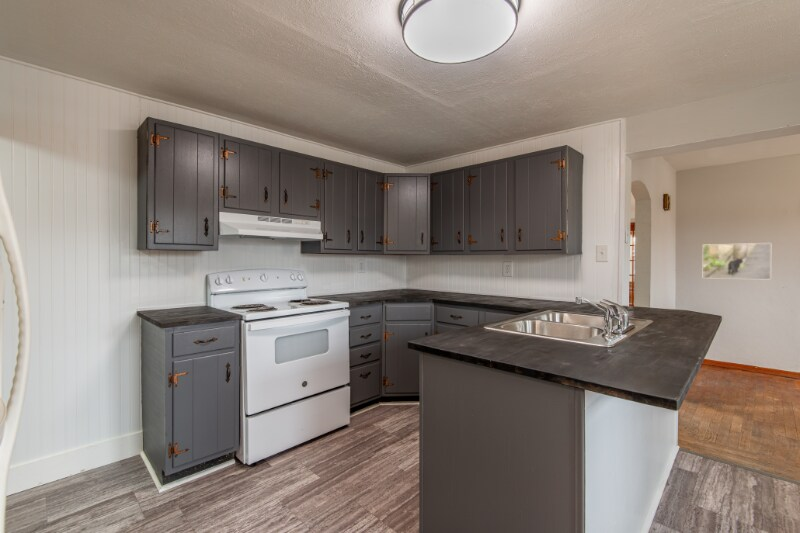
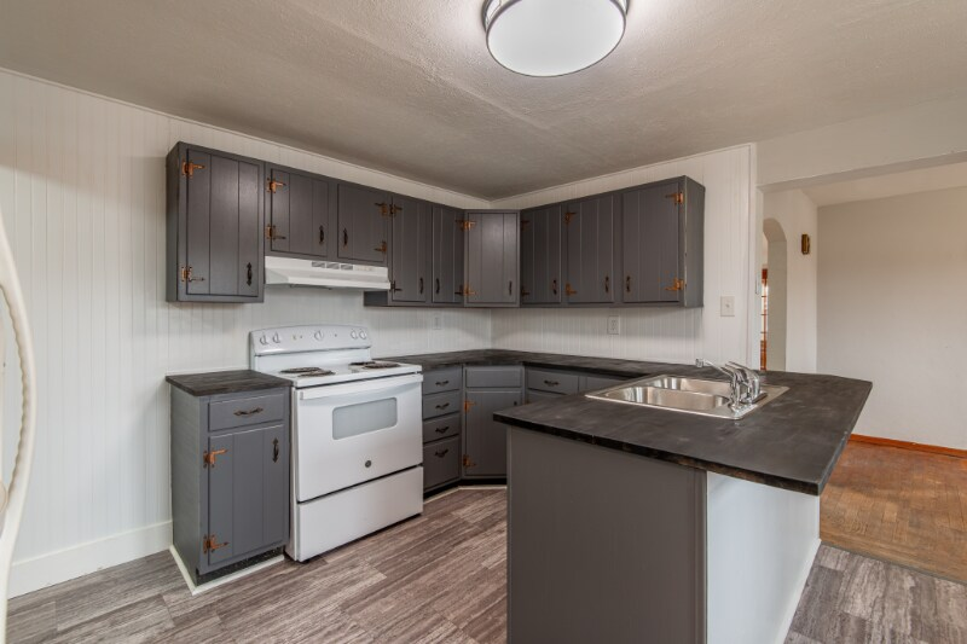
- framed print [702,242,772,281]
